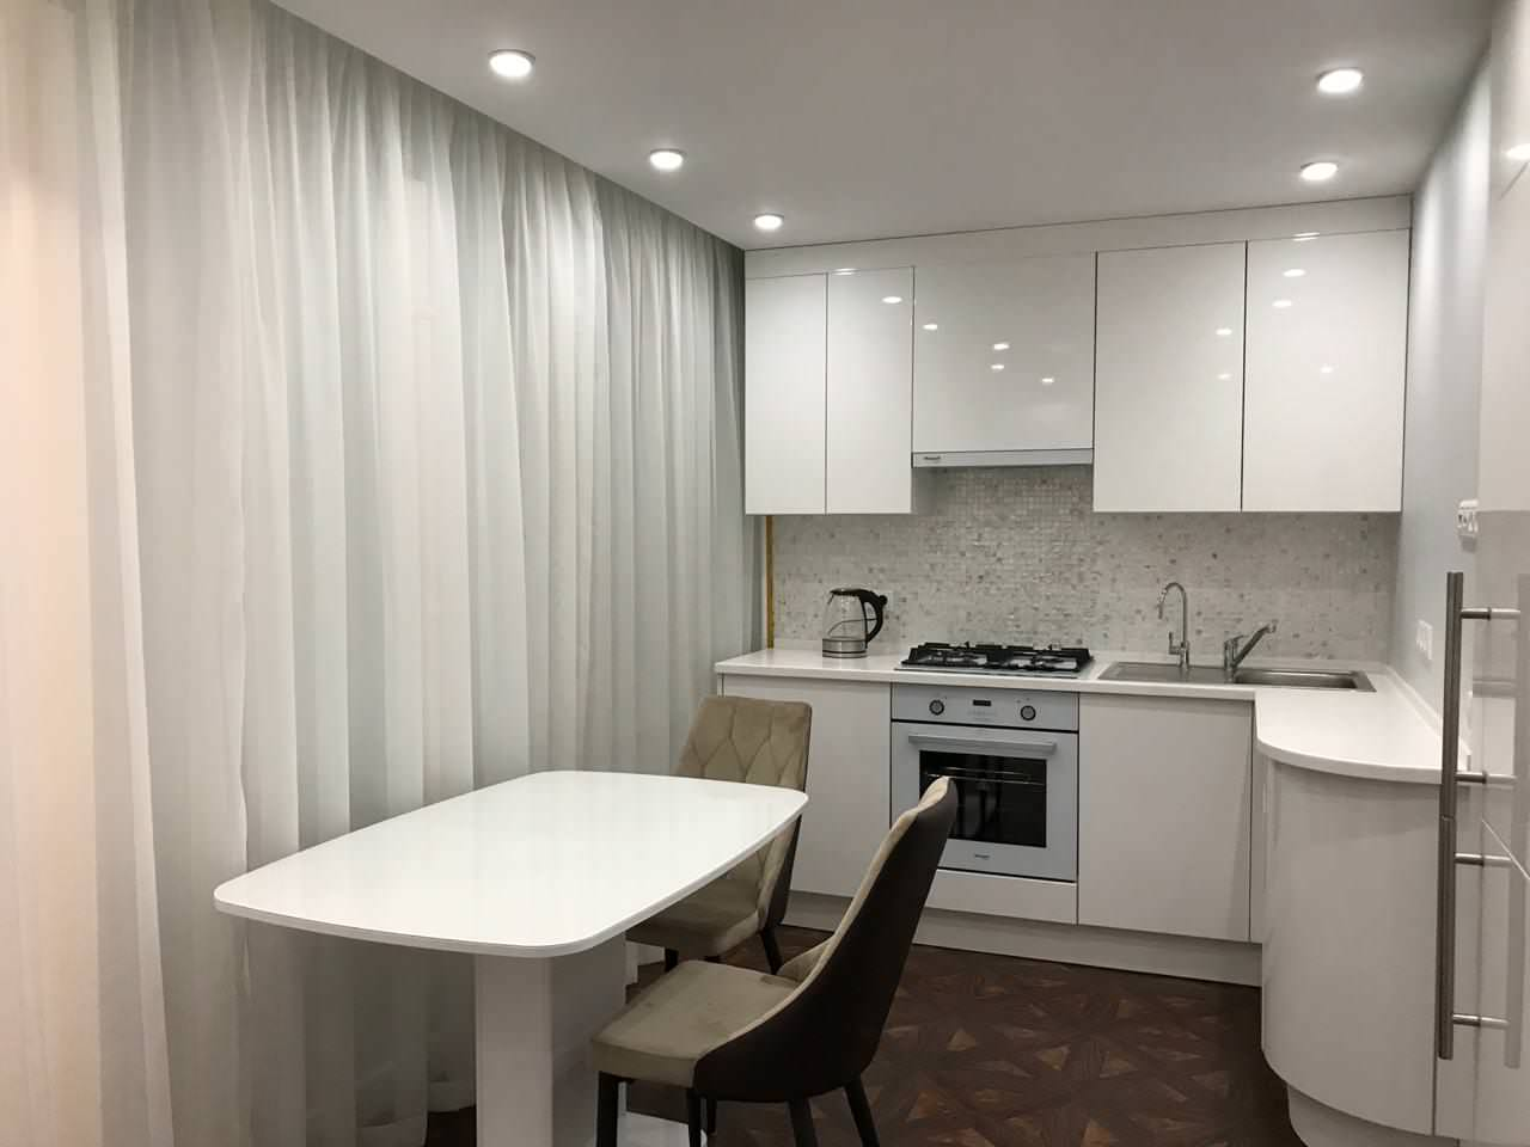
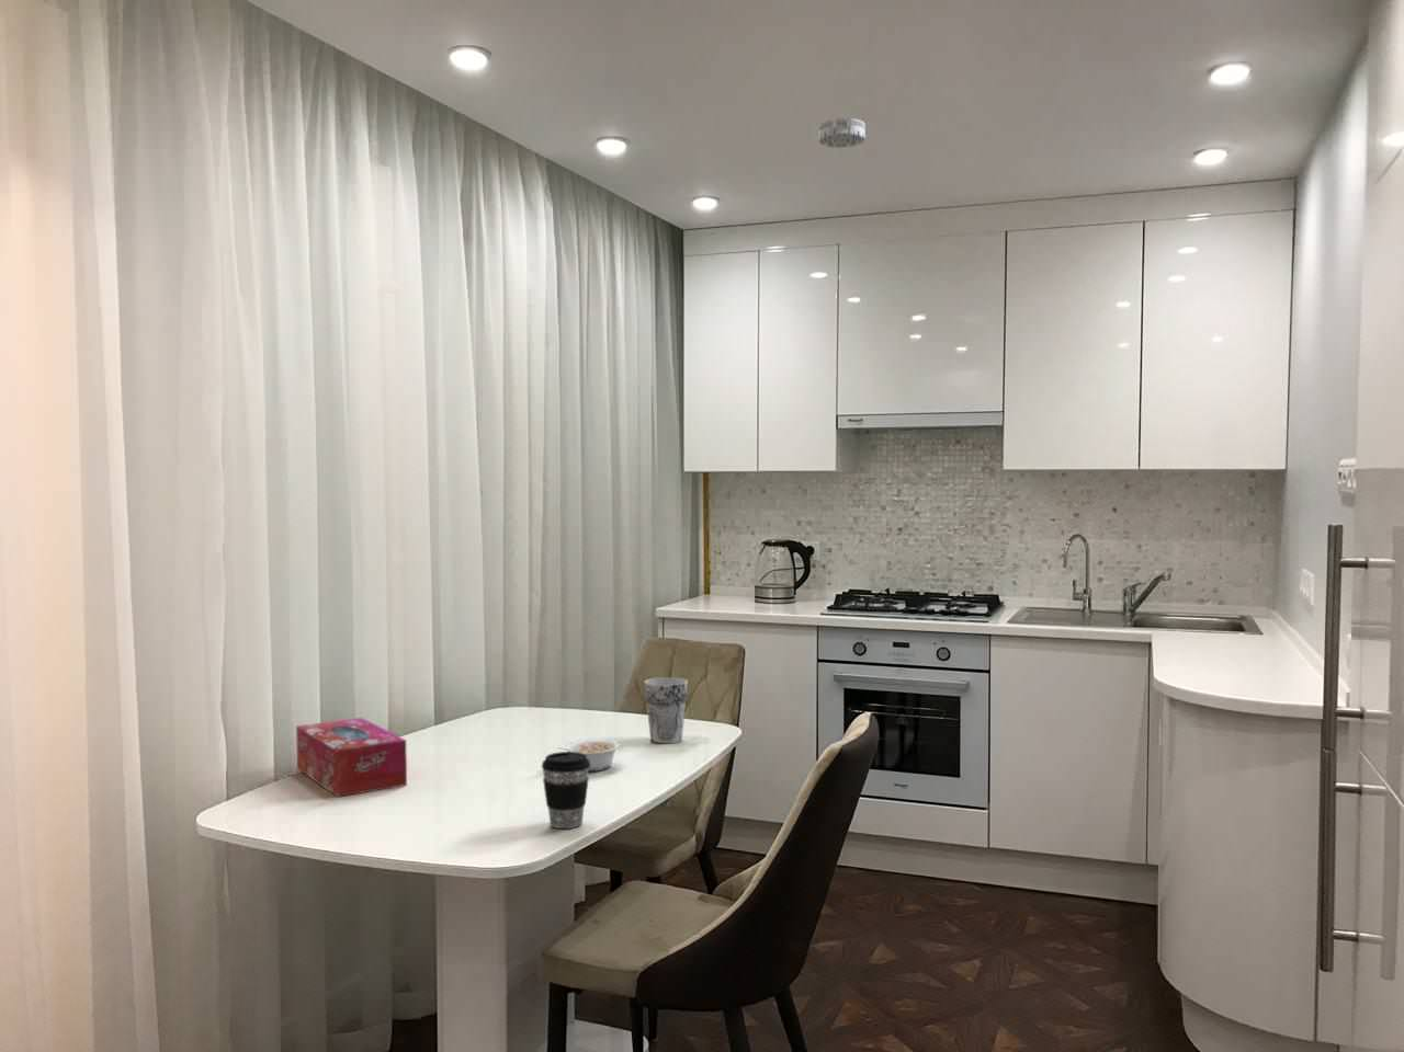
+ coffee cup [541,750,590,830]
+ smoke detector [817,116,867,149]
+ cup [643,676,689,744]
+ tissue box [295,717,408,798]
+ legume [557,737,621,772]
